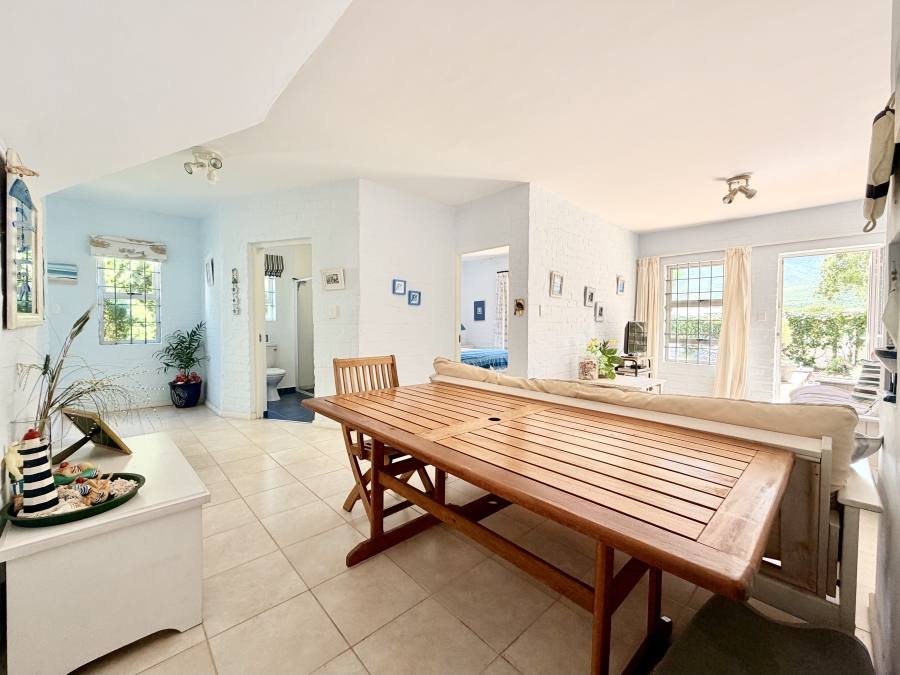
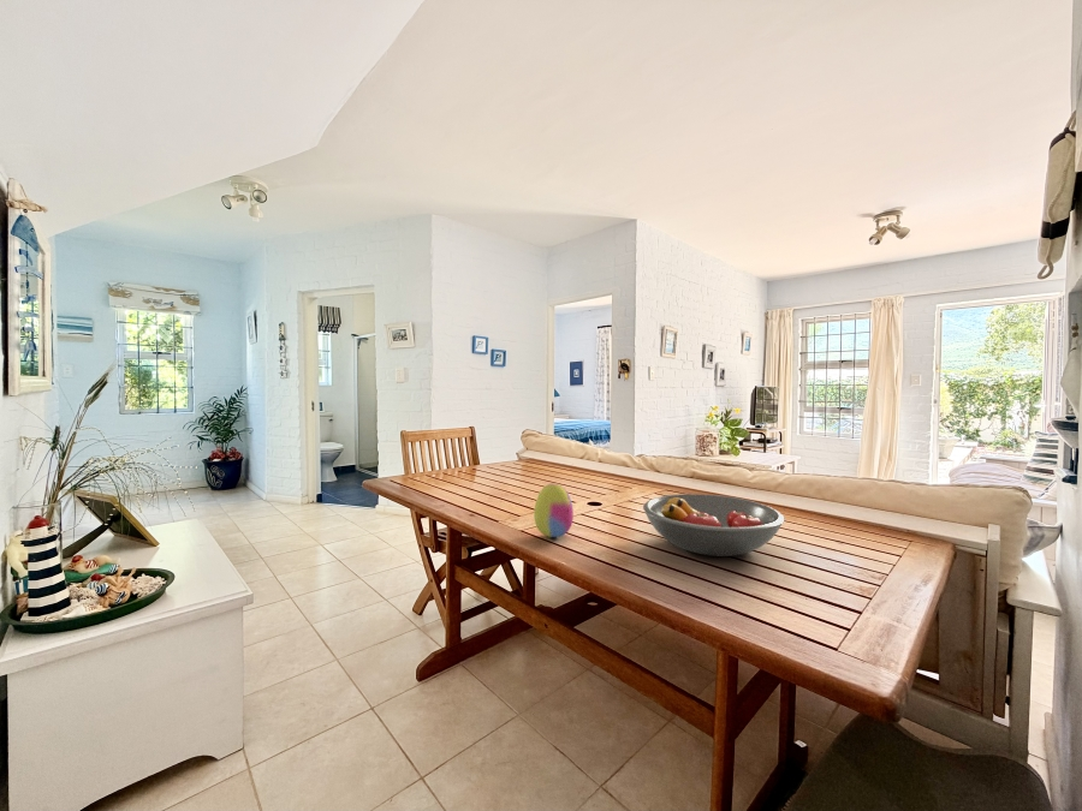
+ decorative egg [533,482,575,538]
+ fruit bowl [642,493,785,557]
